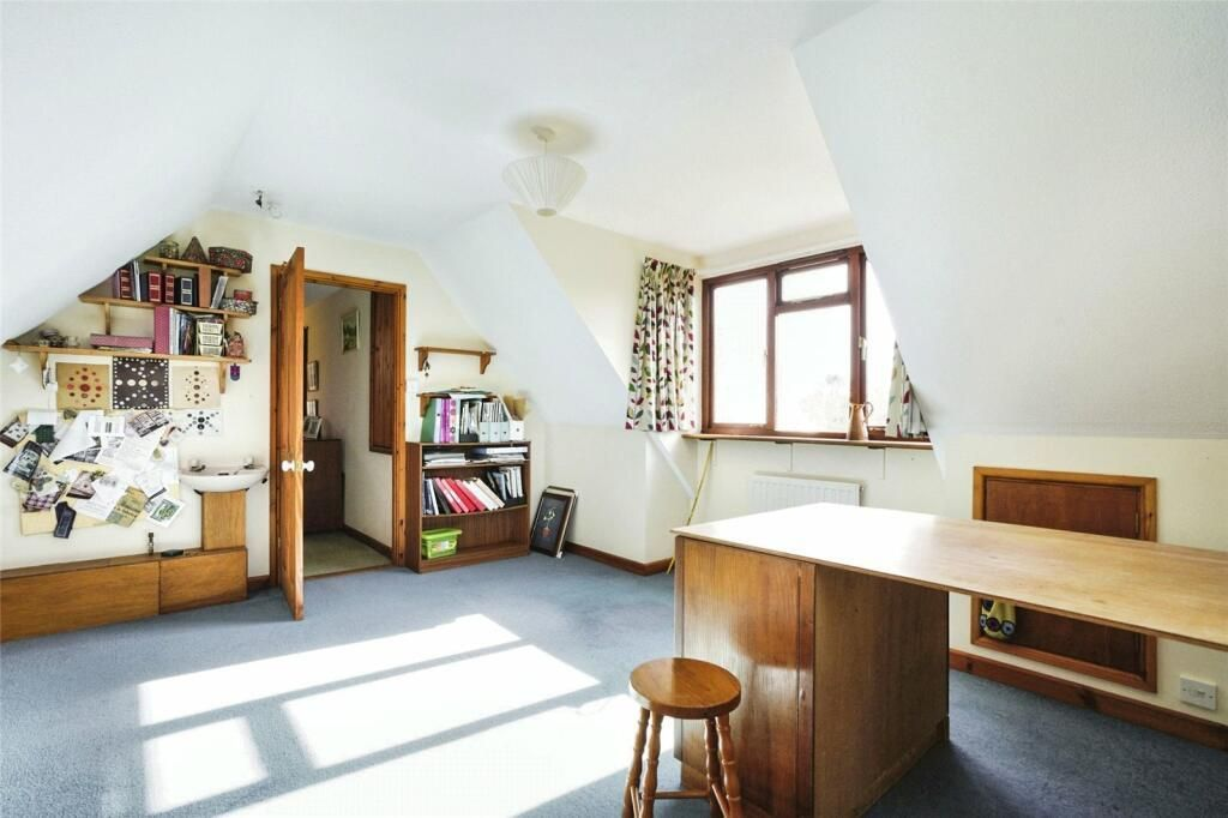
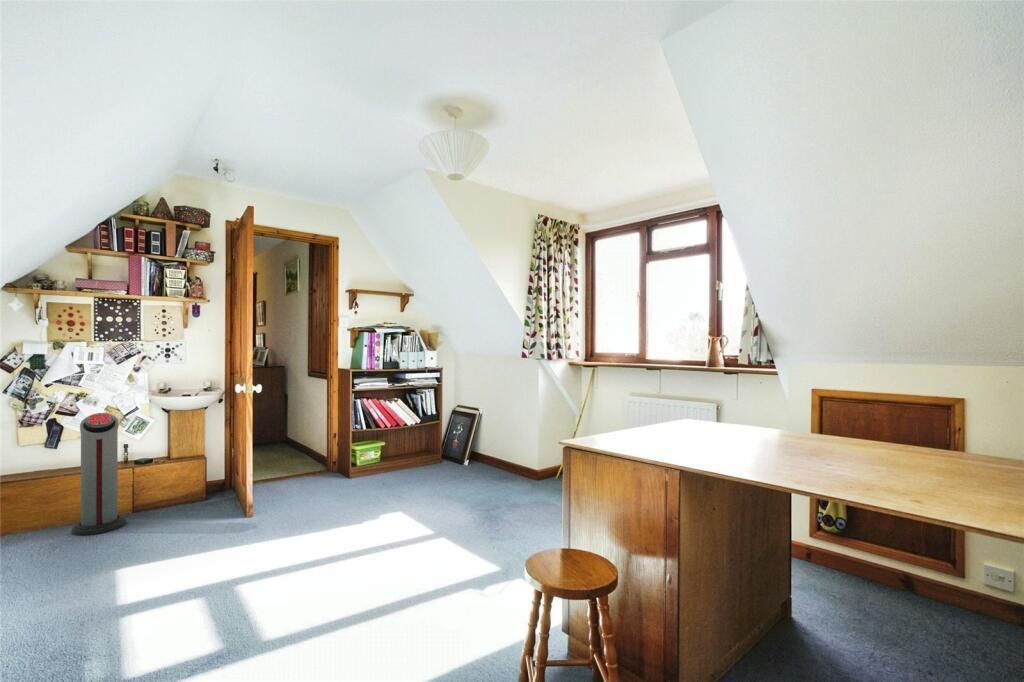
+ air purifier [71,412,127,536]
